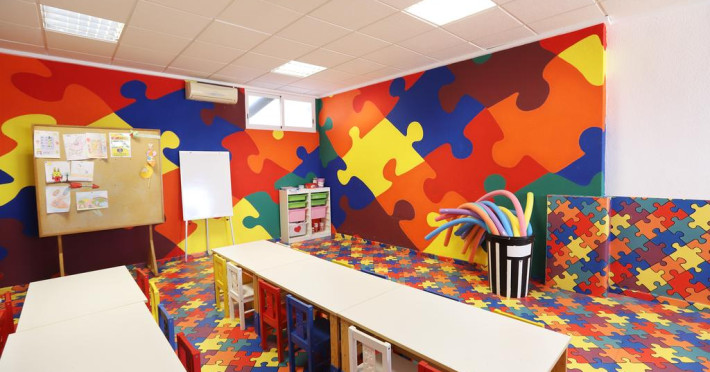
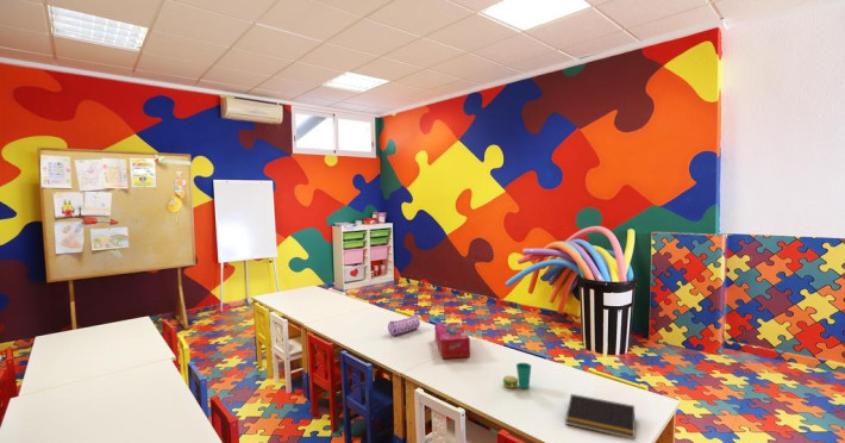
+ tissue box [433,322,471,360]
+ pencil case [387,313,421,337]
+ cup [501,362,532,391]
+ notepad [564,393,636,441]
